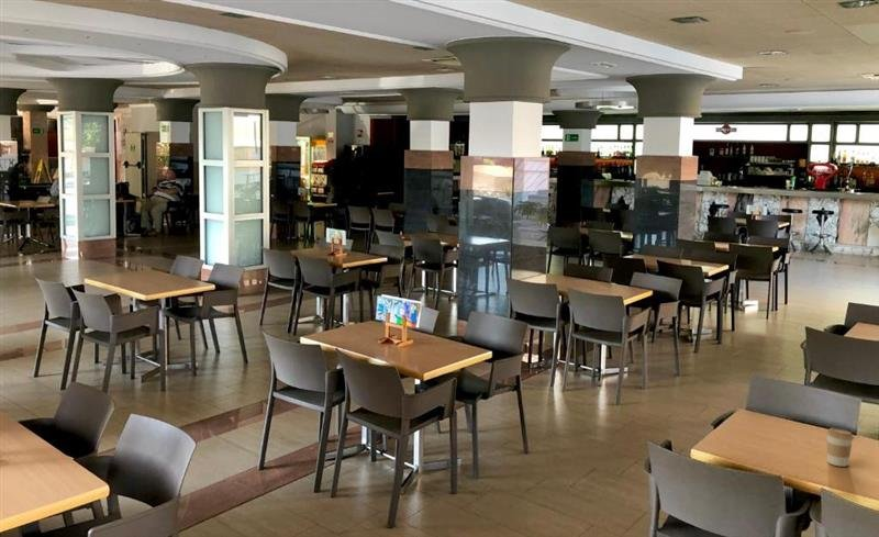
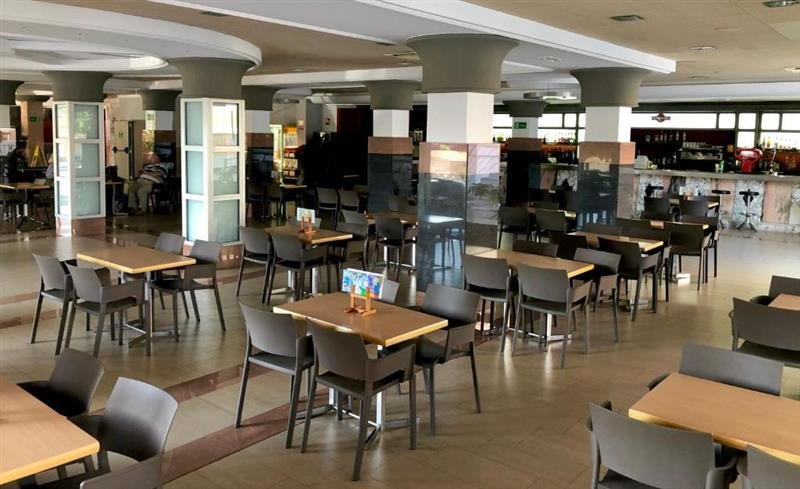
- coffee cup [825,427,855,468]
